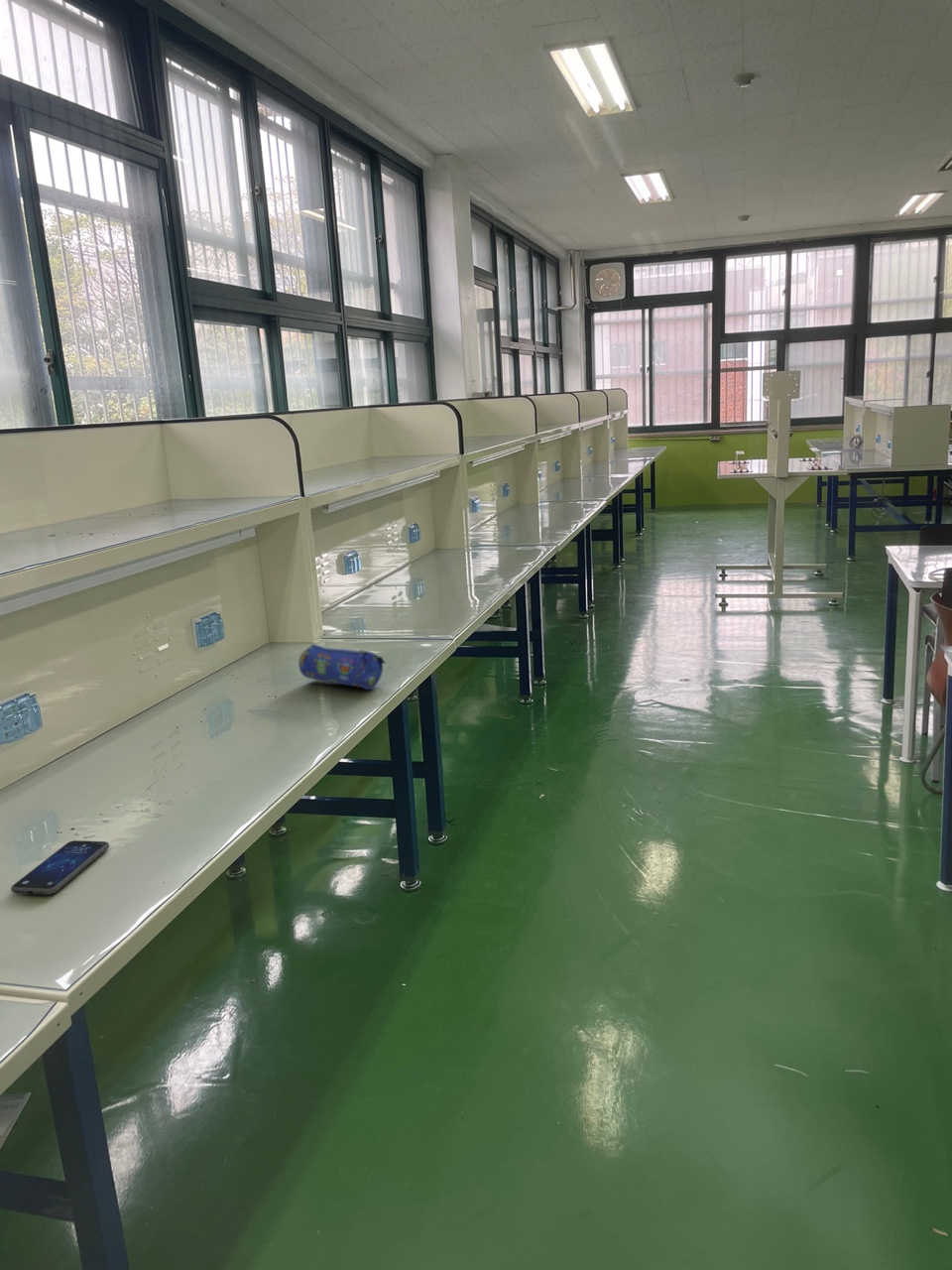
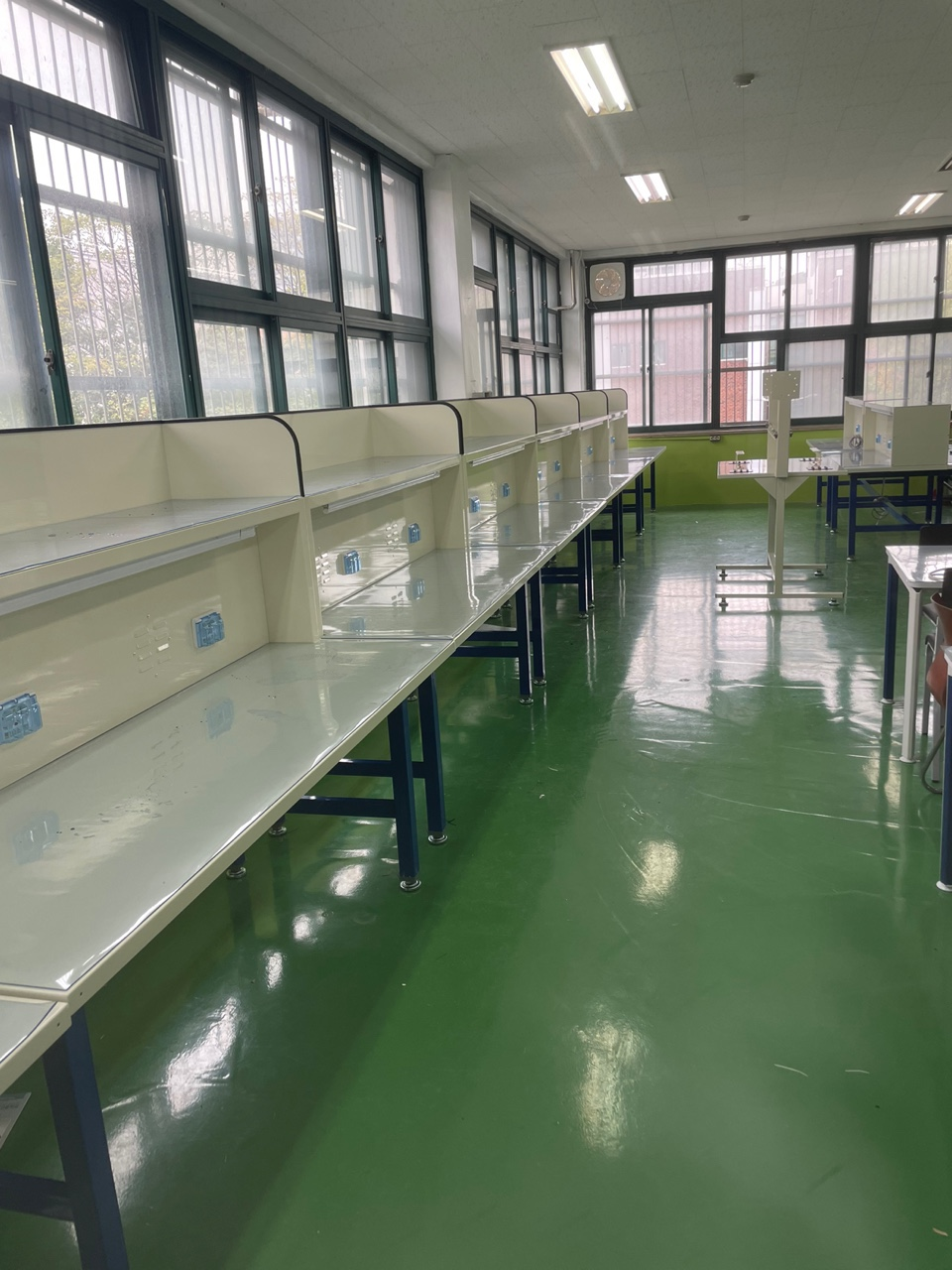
- smartphone [10,839,110,896]
- pencil case [297,643,387,691]
